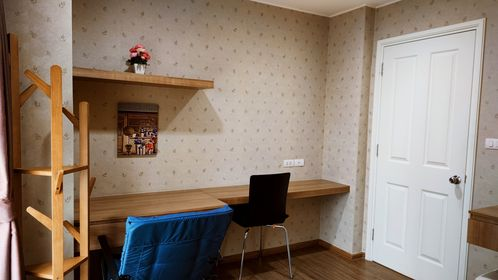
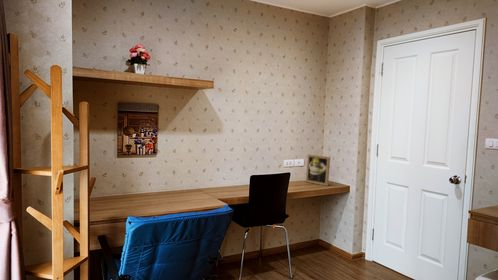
+ picture frame [305,154,331,187]
